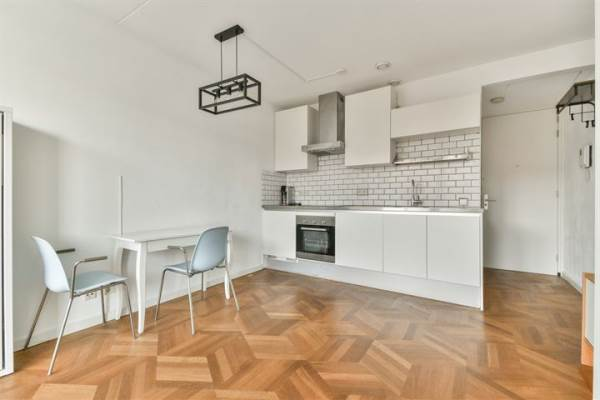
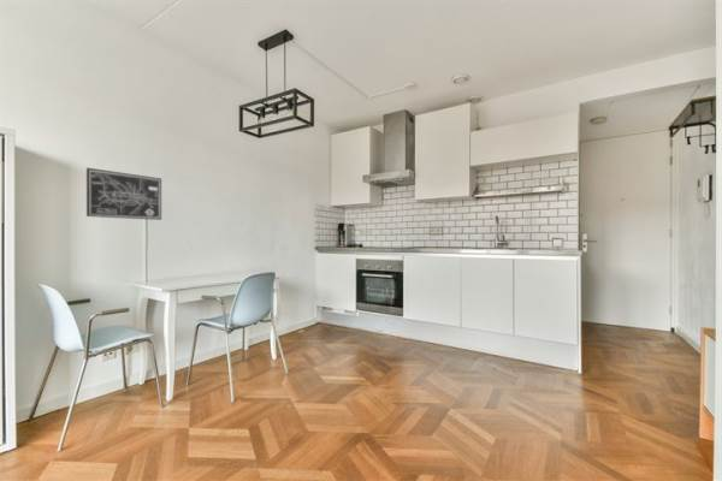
+ wall art [85,167,162,221]
